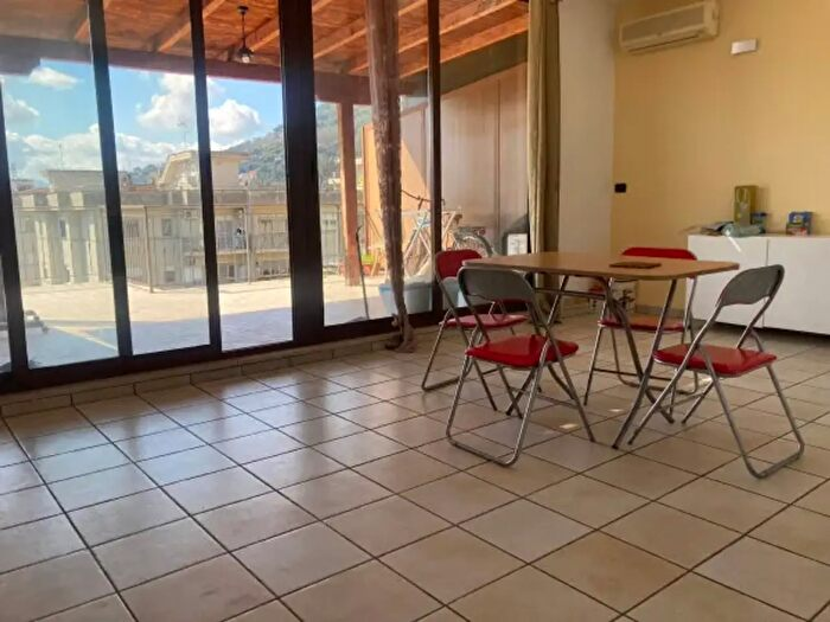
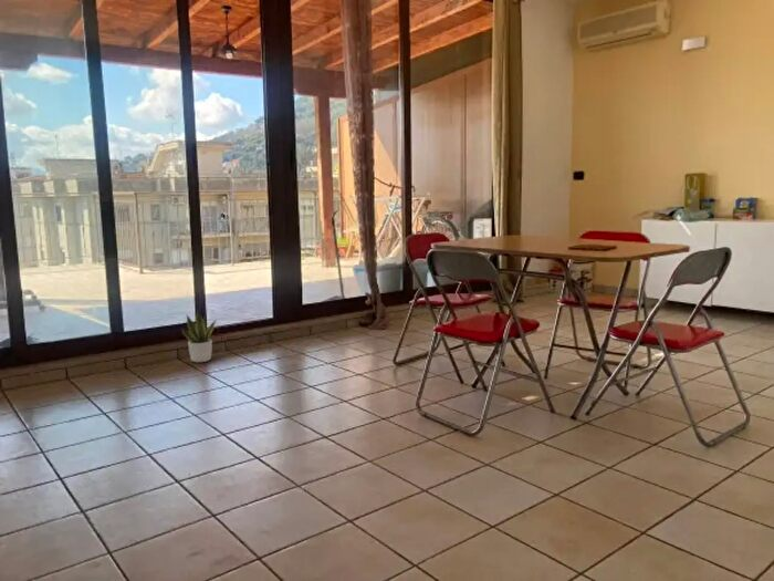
+ potted plant [181,310,217,363]
